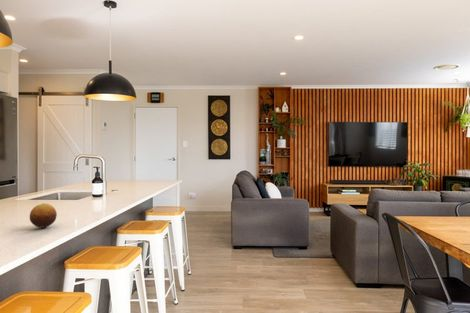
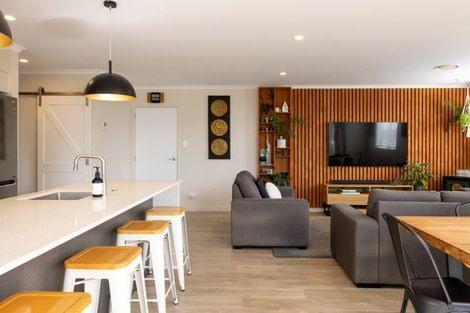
- fruit [29,202,58,229]
